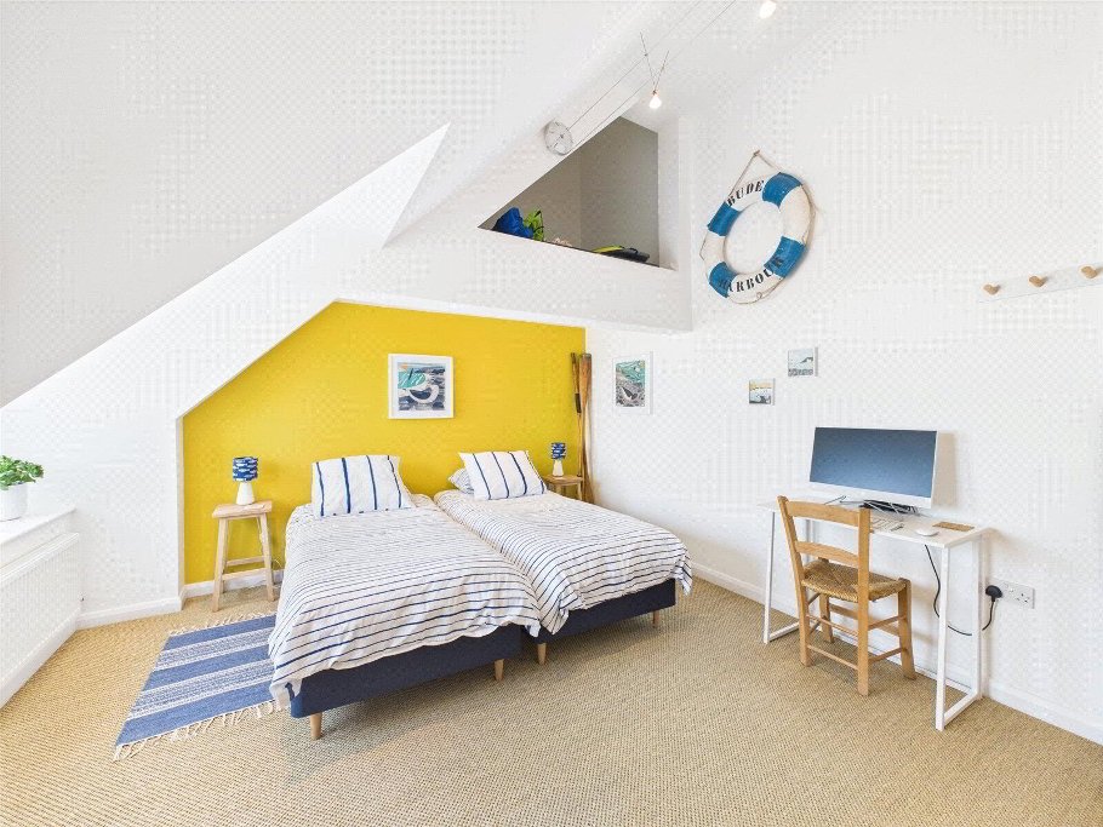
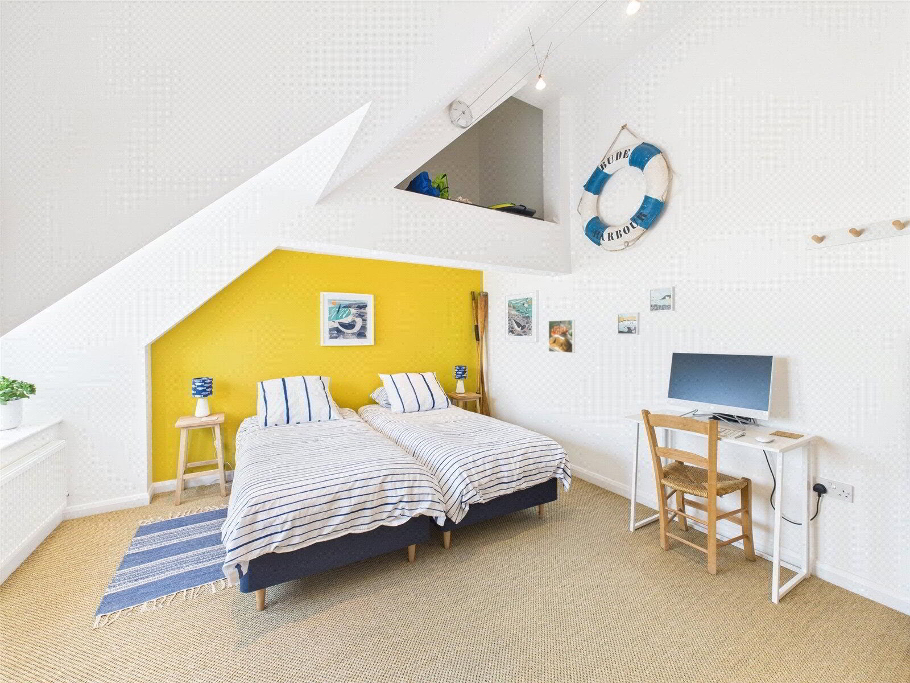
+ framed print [548,319,576,354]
